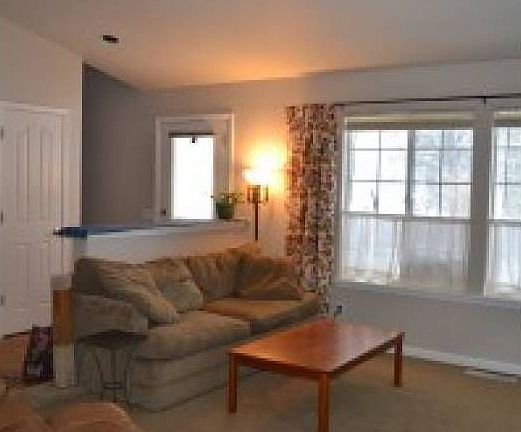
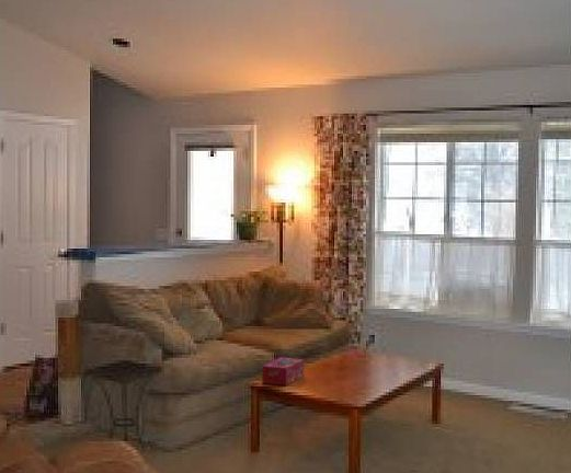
+ tissue box [261,356,305,387]
